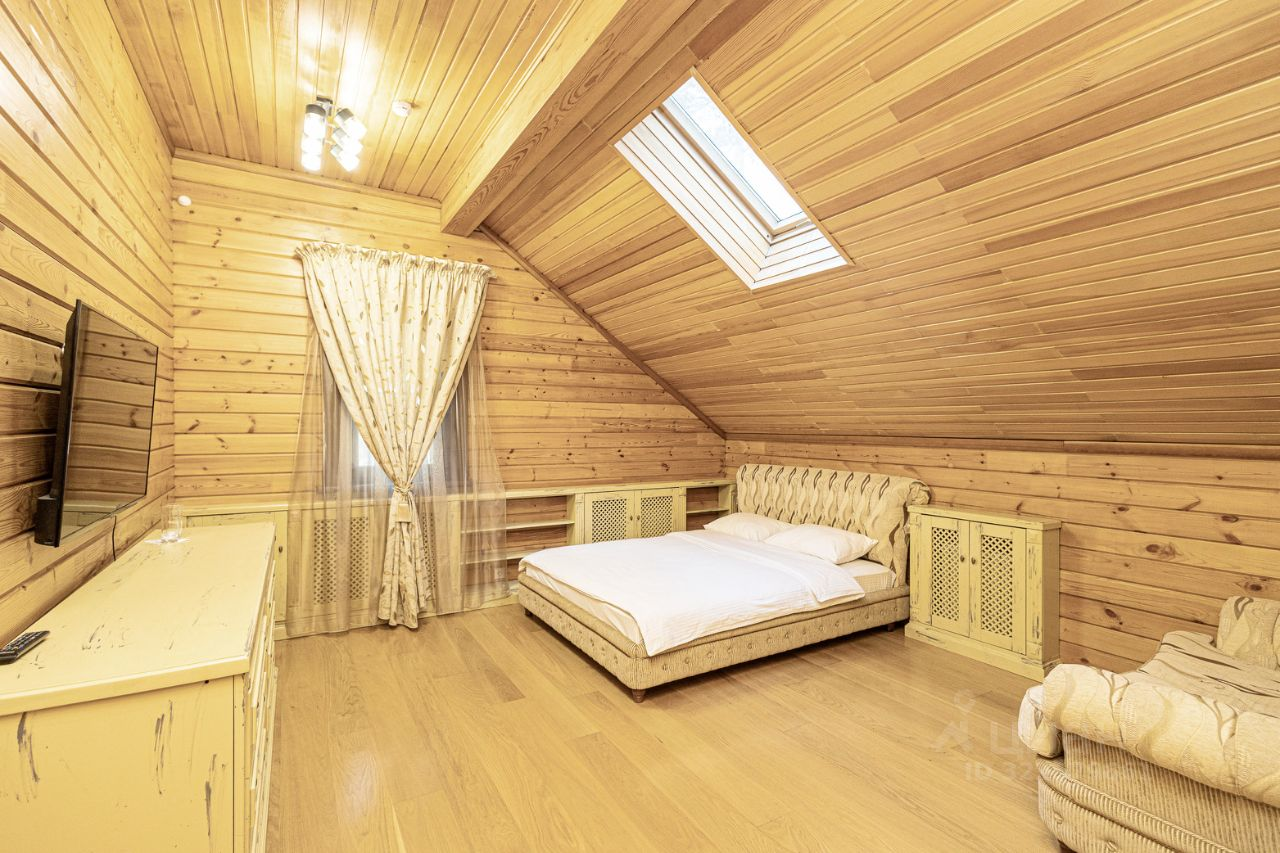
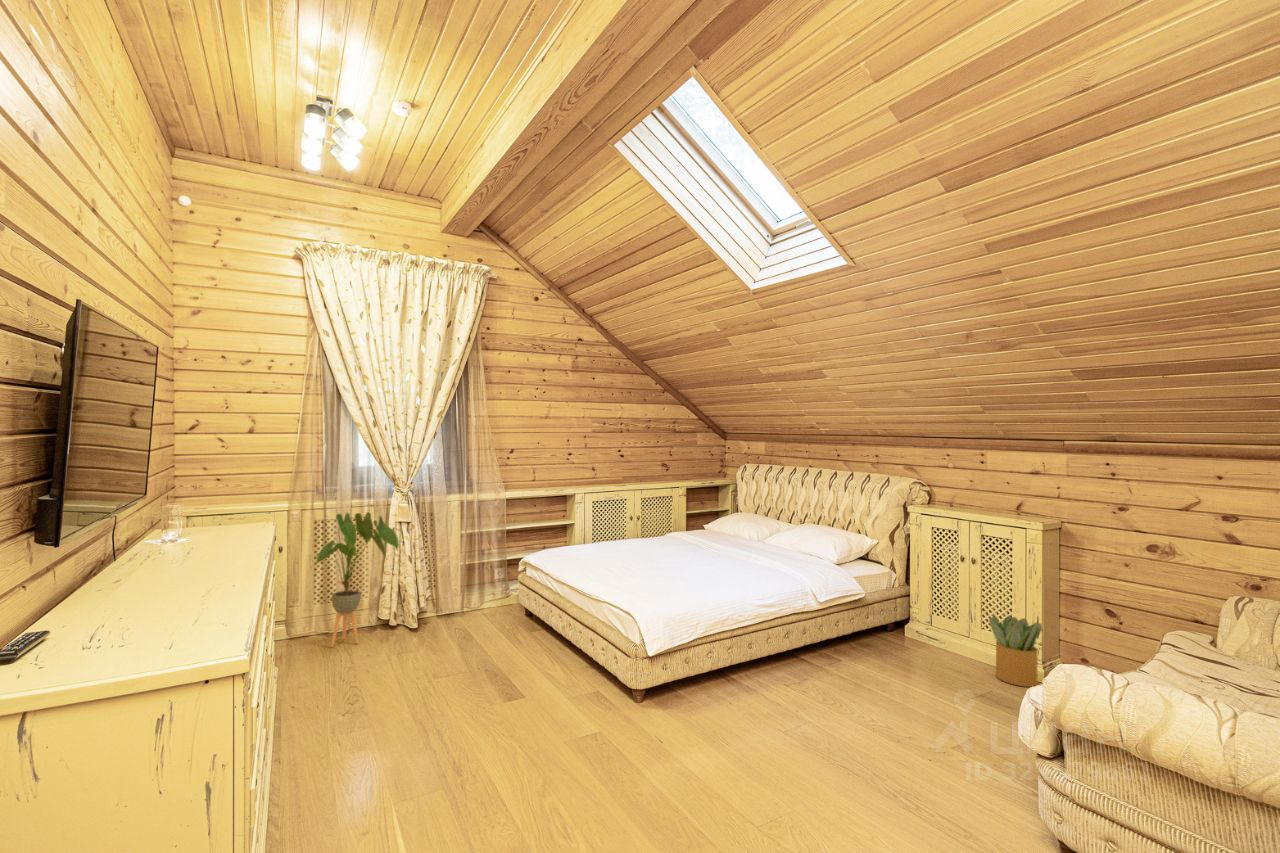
+ house plant [315,511,400,647]
+ potted plant [988,613,1043,688]
